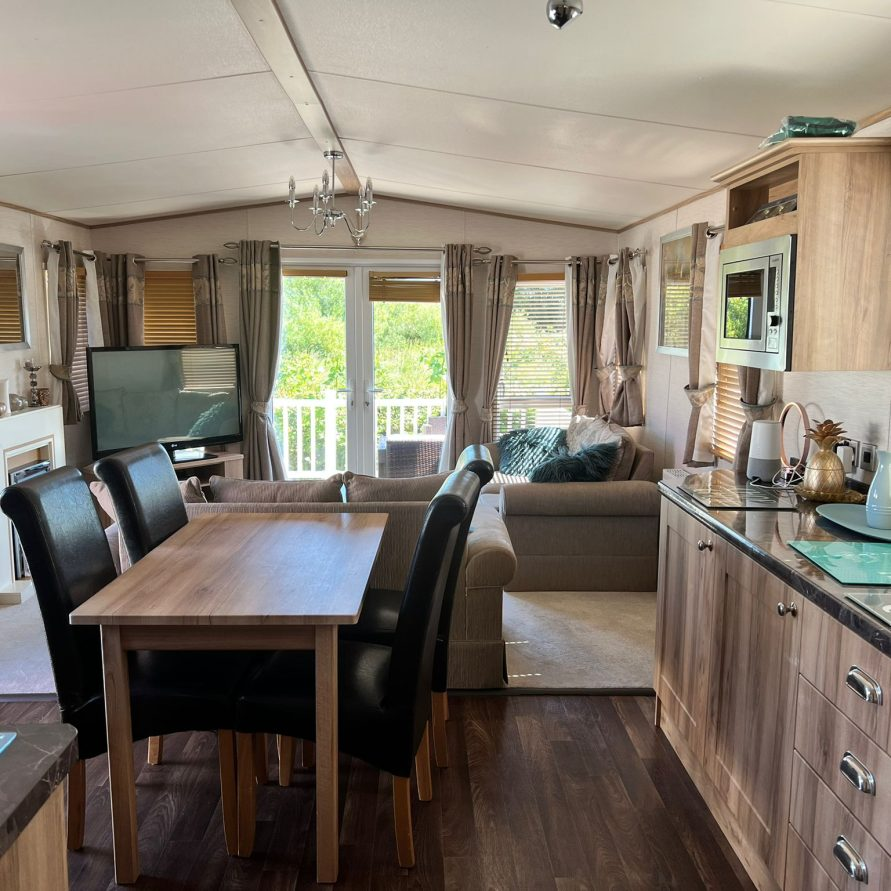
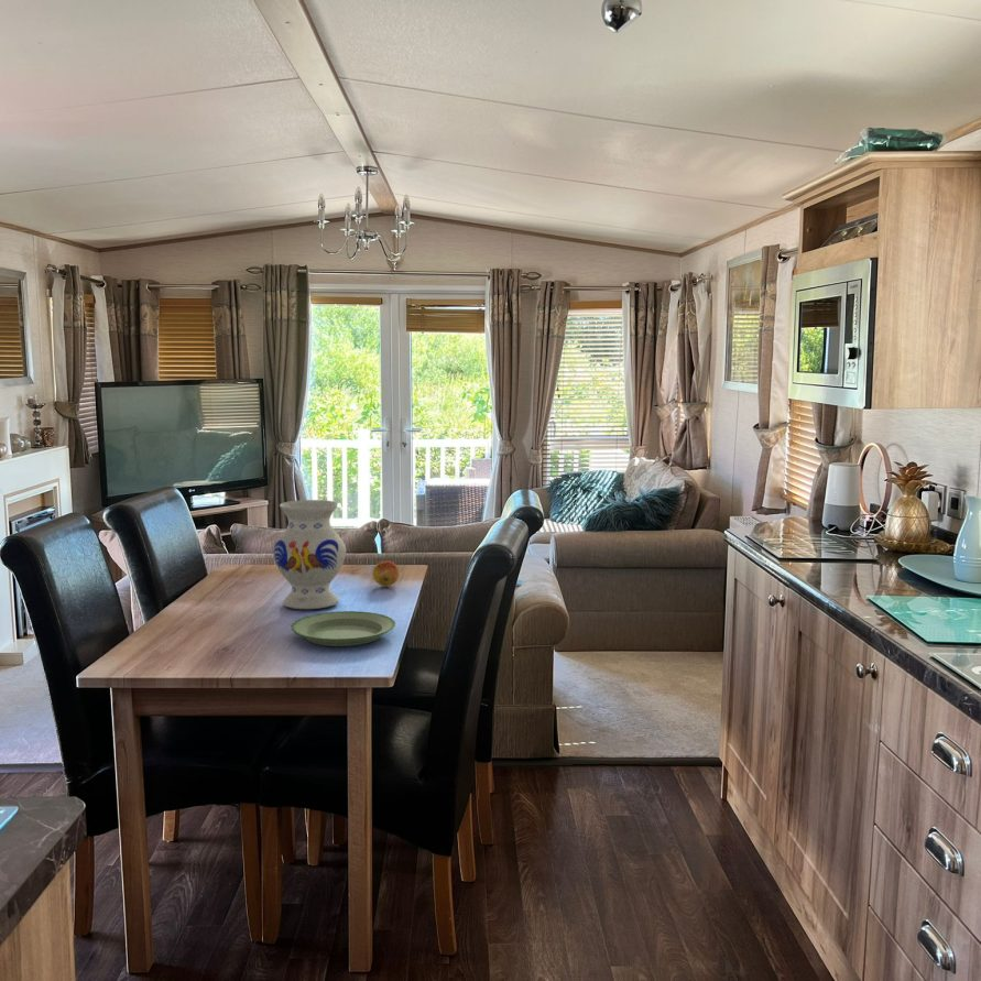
+ plate [290,610,396,647]
+ apple [372,560,400,587]
+ vase [272,499,347,610]
